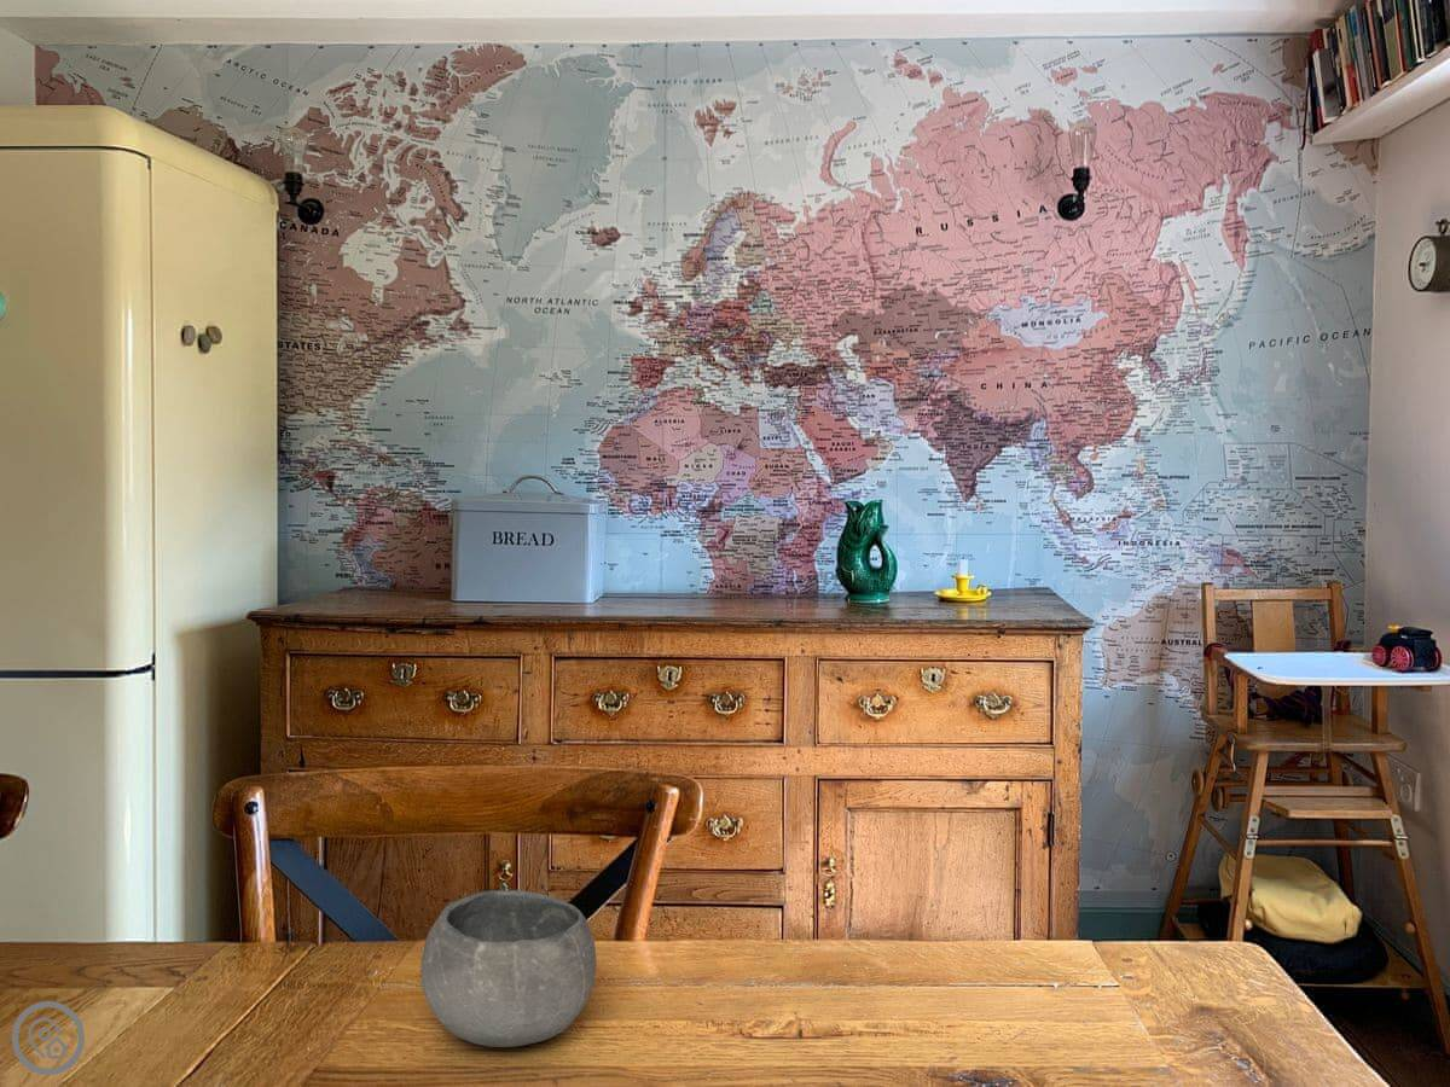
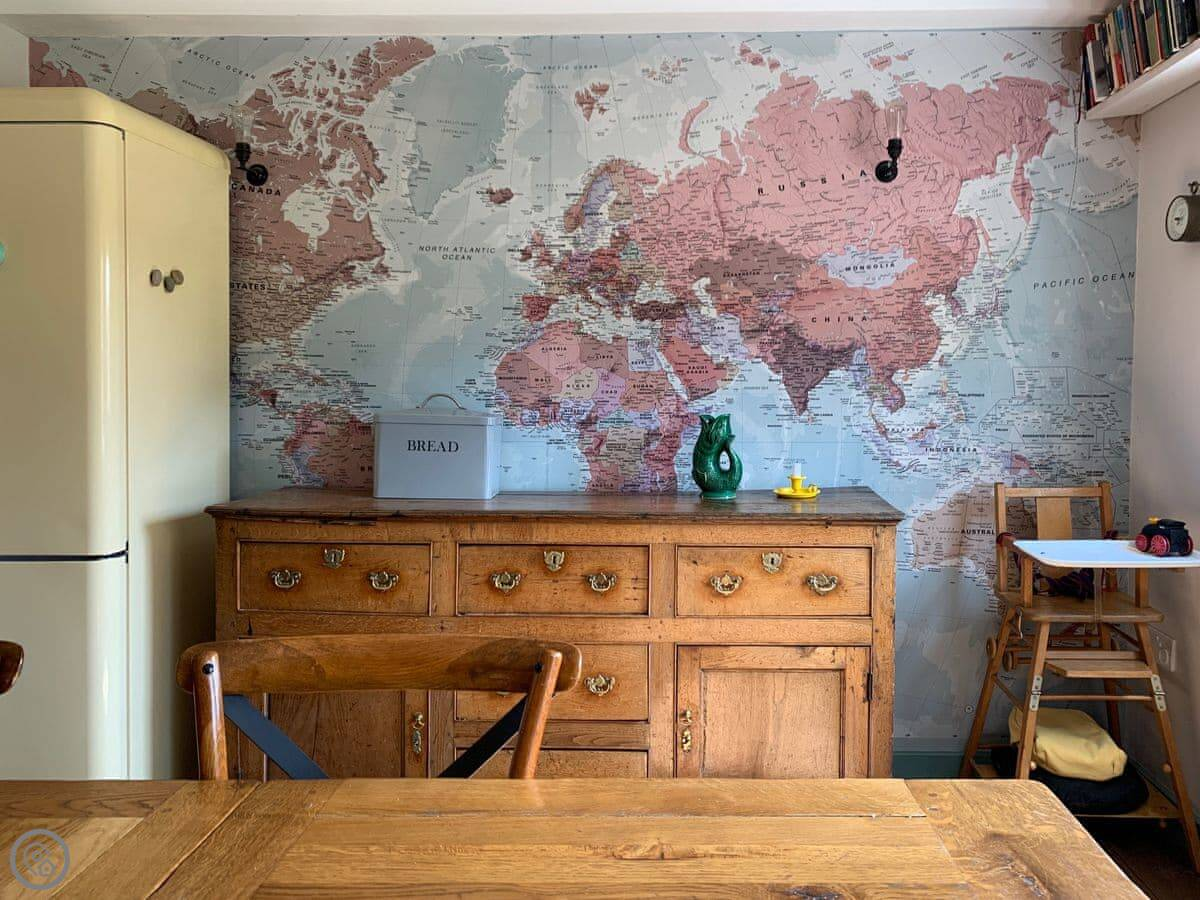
- bowl [419,889,597,1048]
